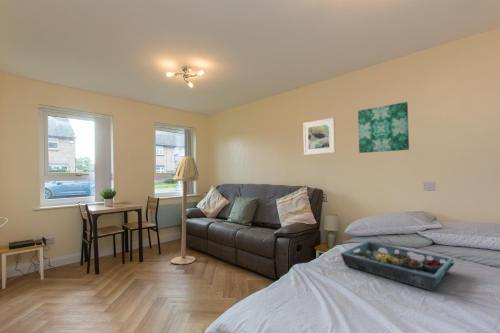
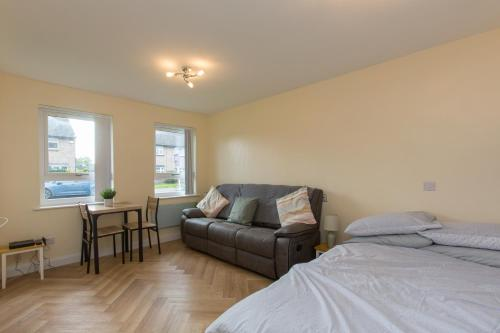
- floor lamp [170,155,200,265]
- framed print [302,117,336,156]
- wall art [357,101,410,154]
- serving tray [339,241,455,292]
